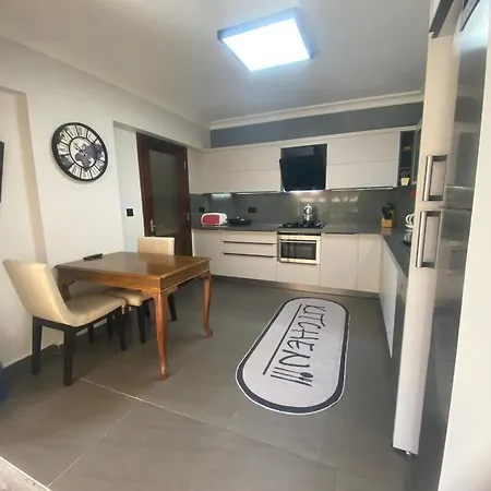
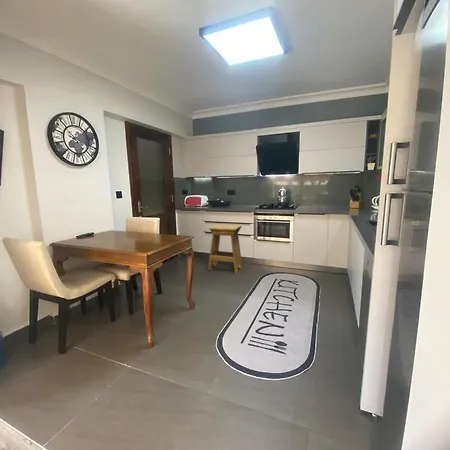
+ stool [207,224,243,275]
